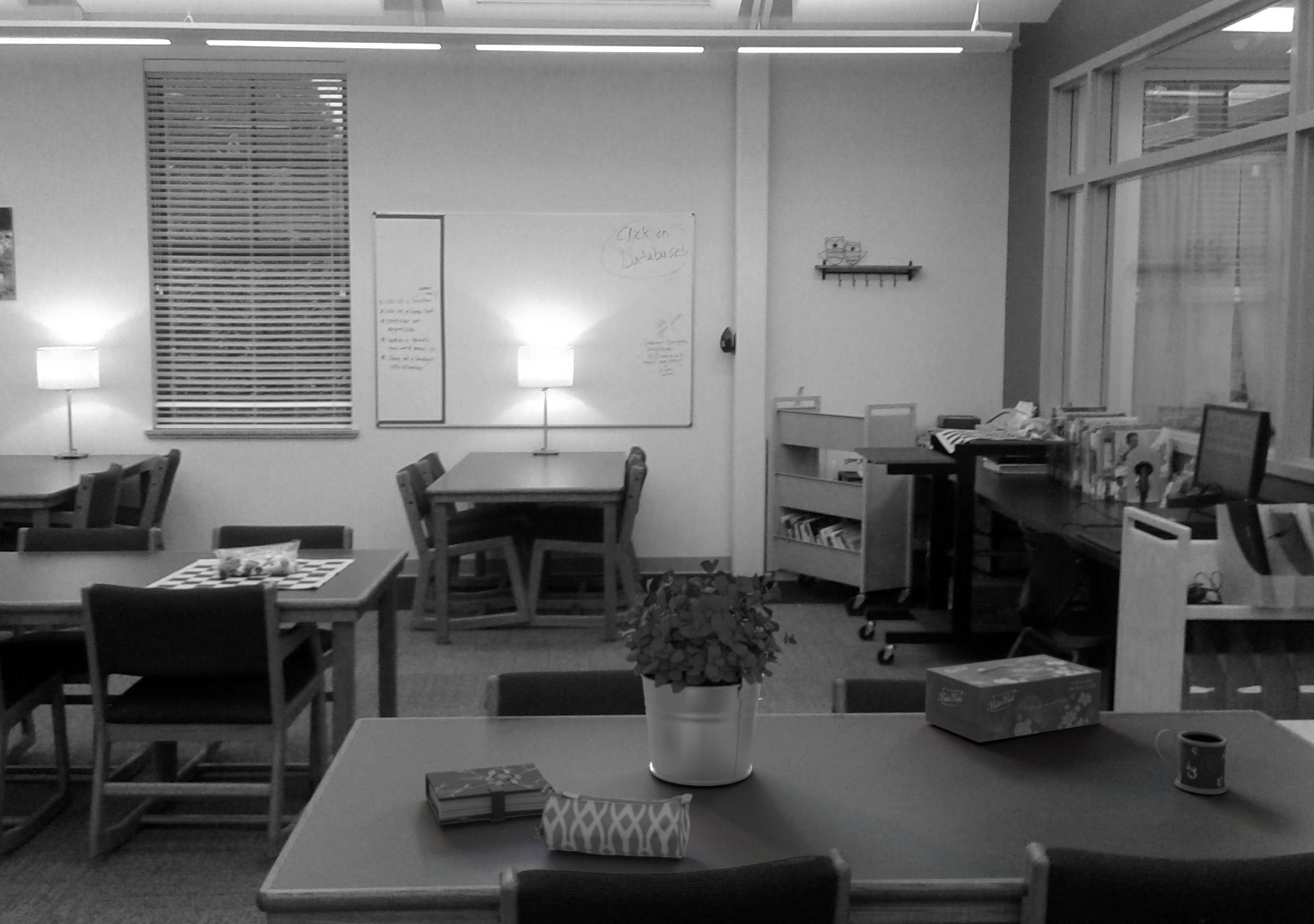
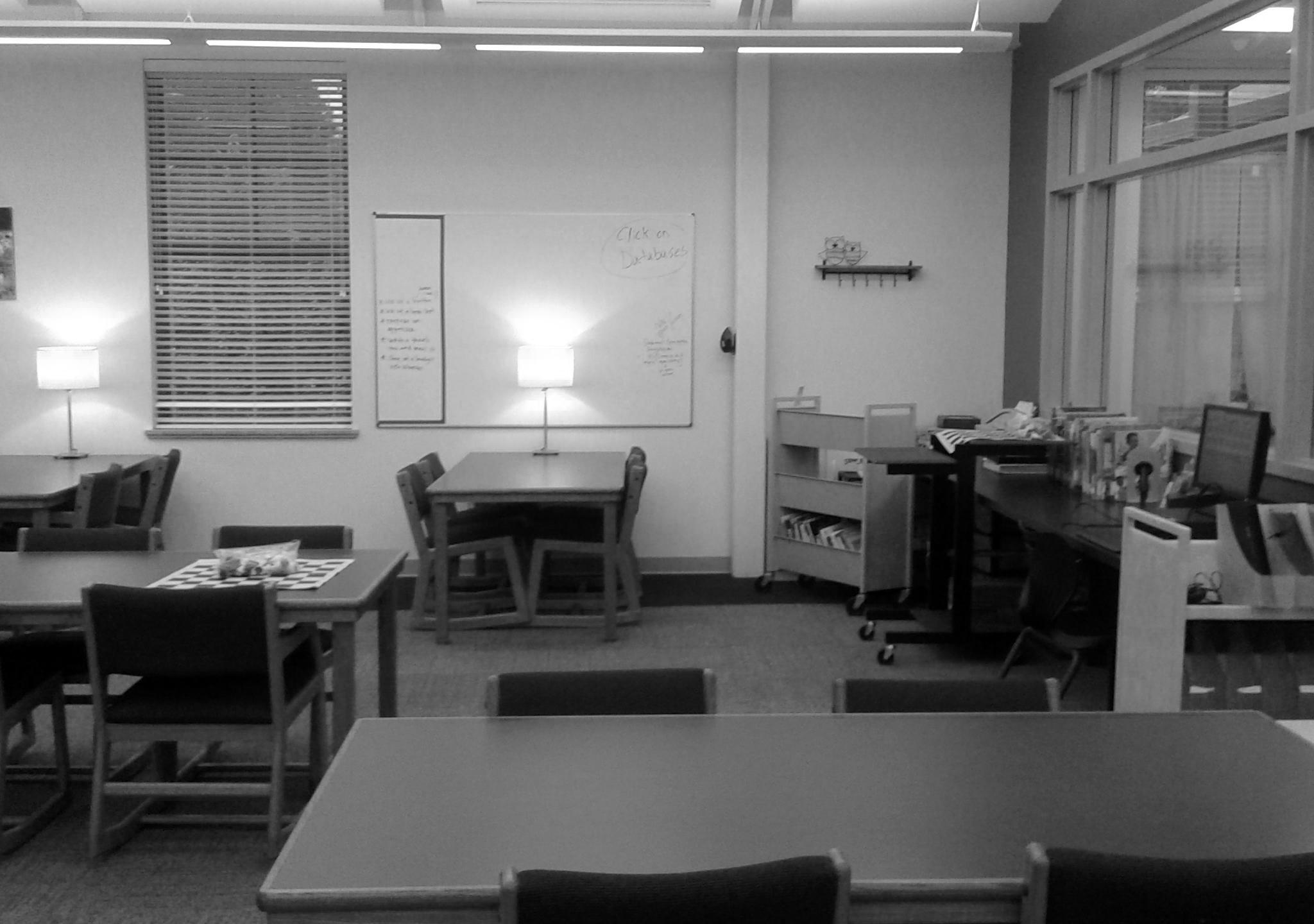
- tissue box [925,654,1102,743]
- potted plant [618,558,798,787]
- pencil case [533,784,694,859]
- mug [1155,728,1229,795]
- book [425,762,554,826]
